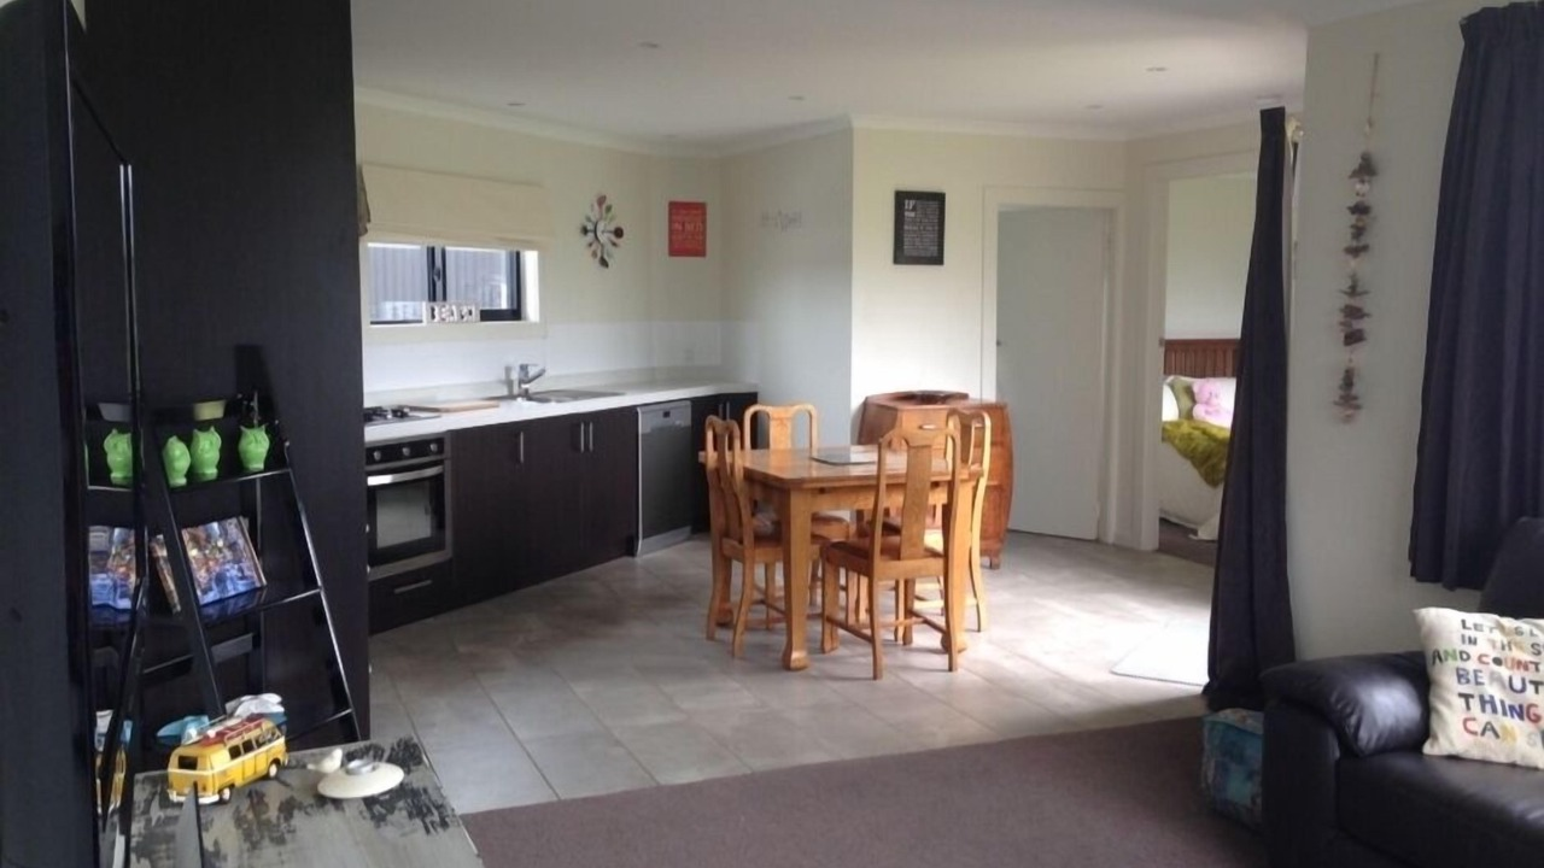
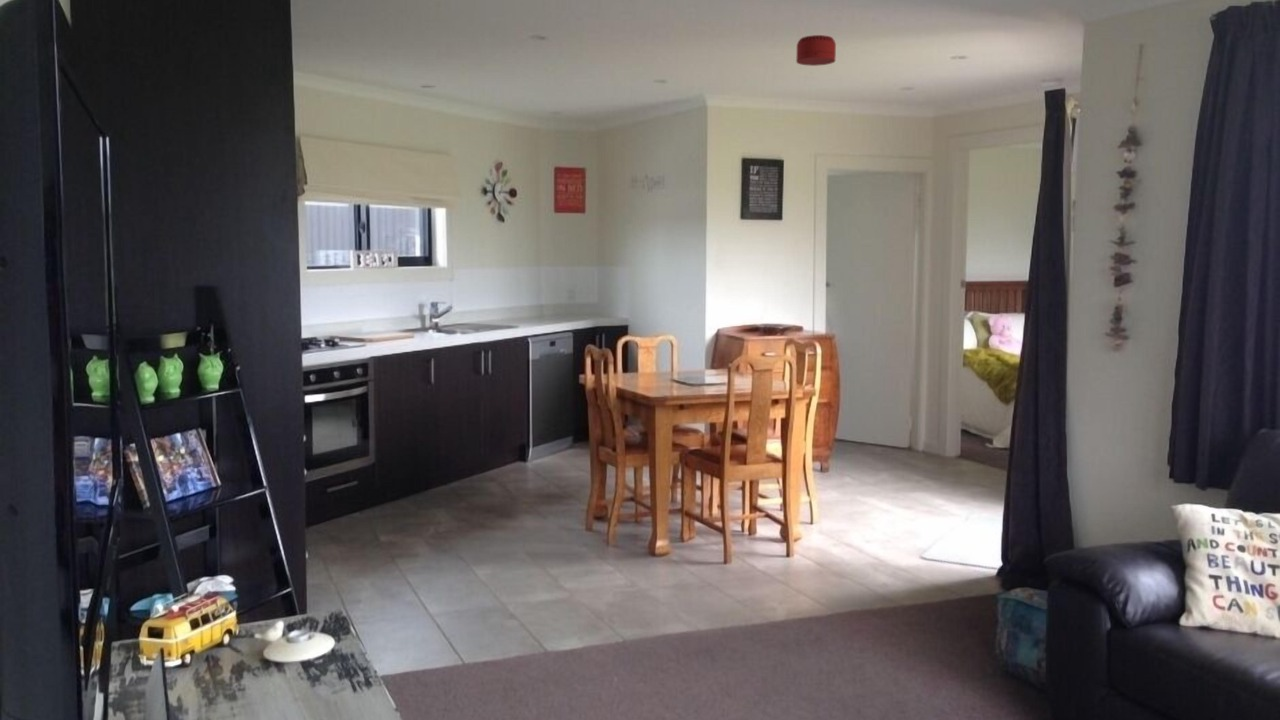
+ smoke detector [795,34,837,67]
